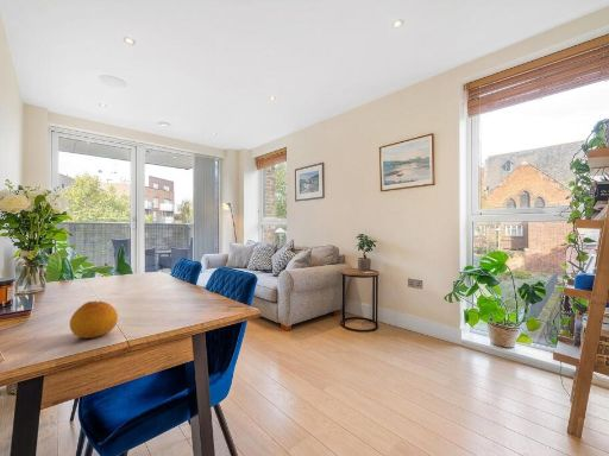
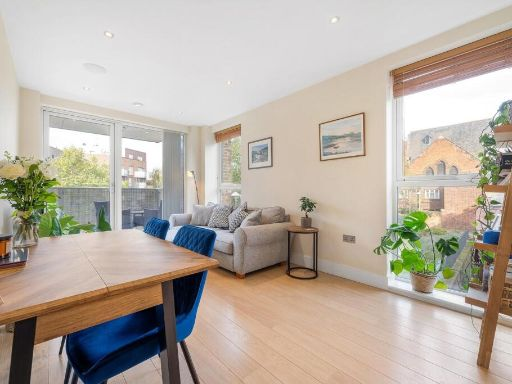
- fruit [69,299,119,340]
